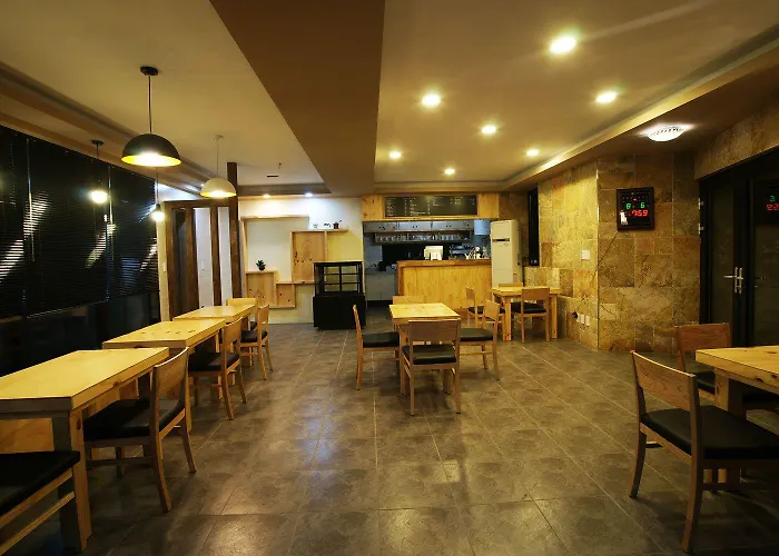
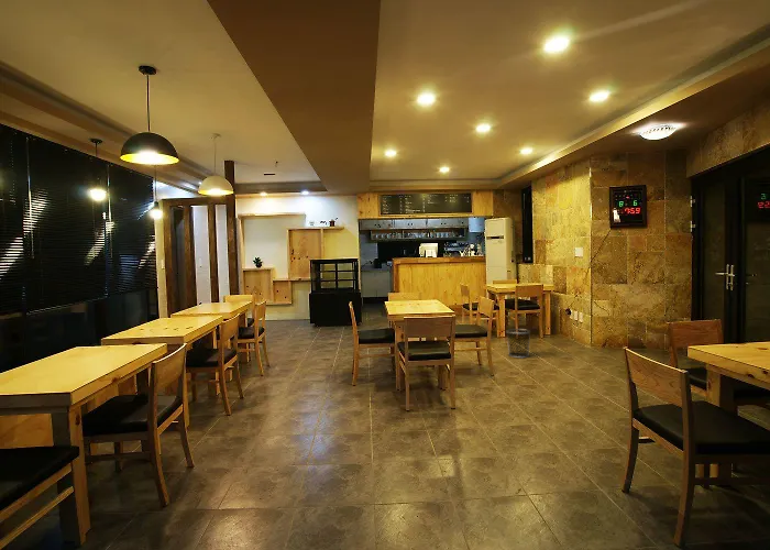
+ waste bin [505,328,531,359]
